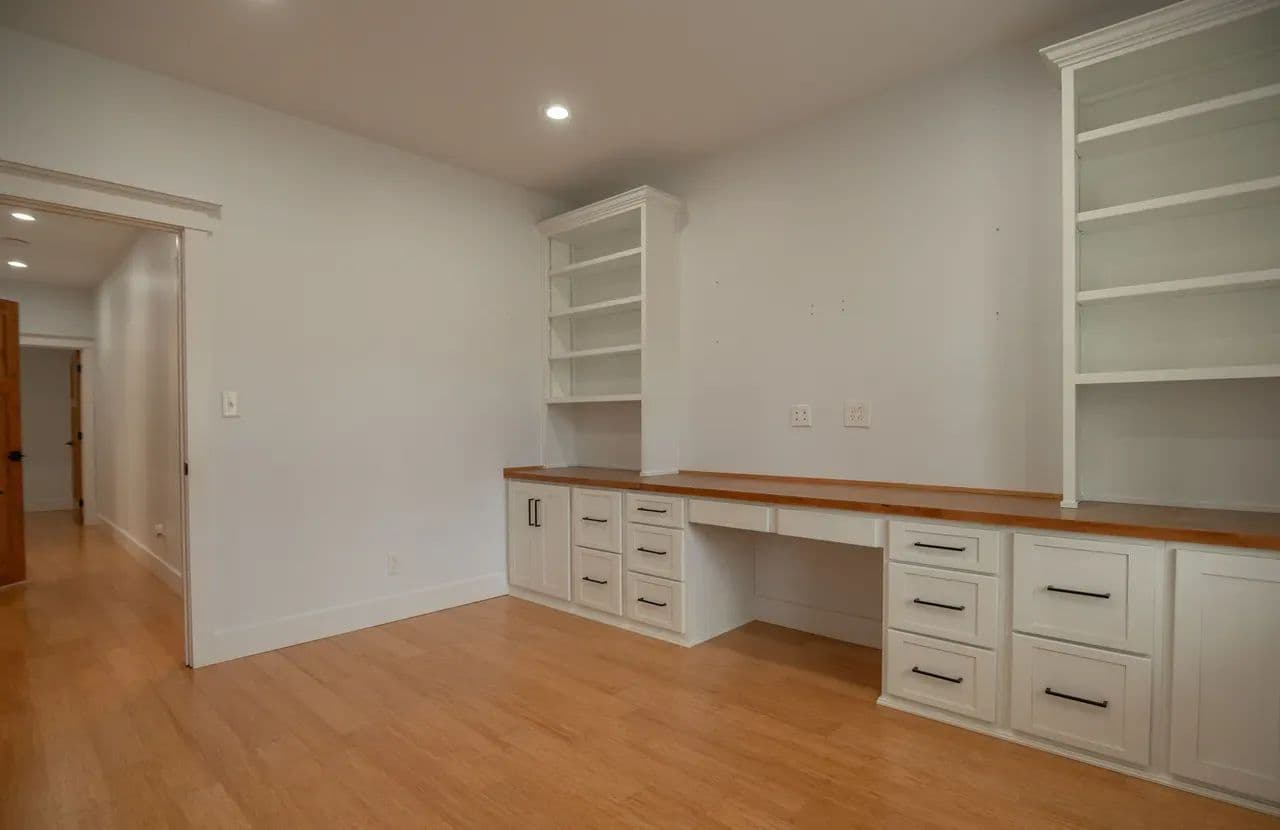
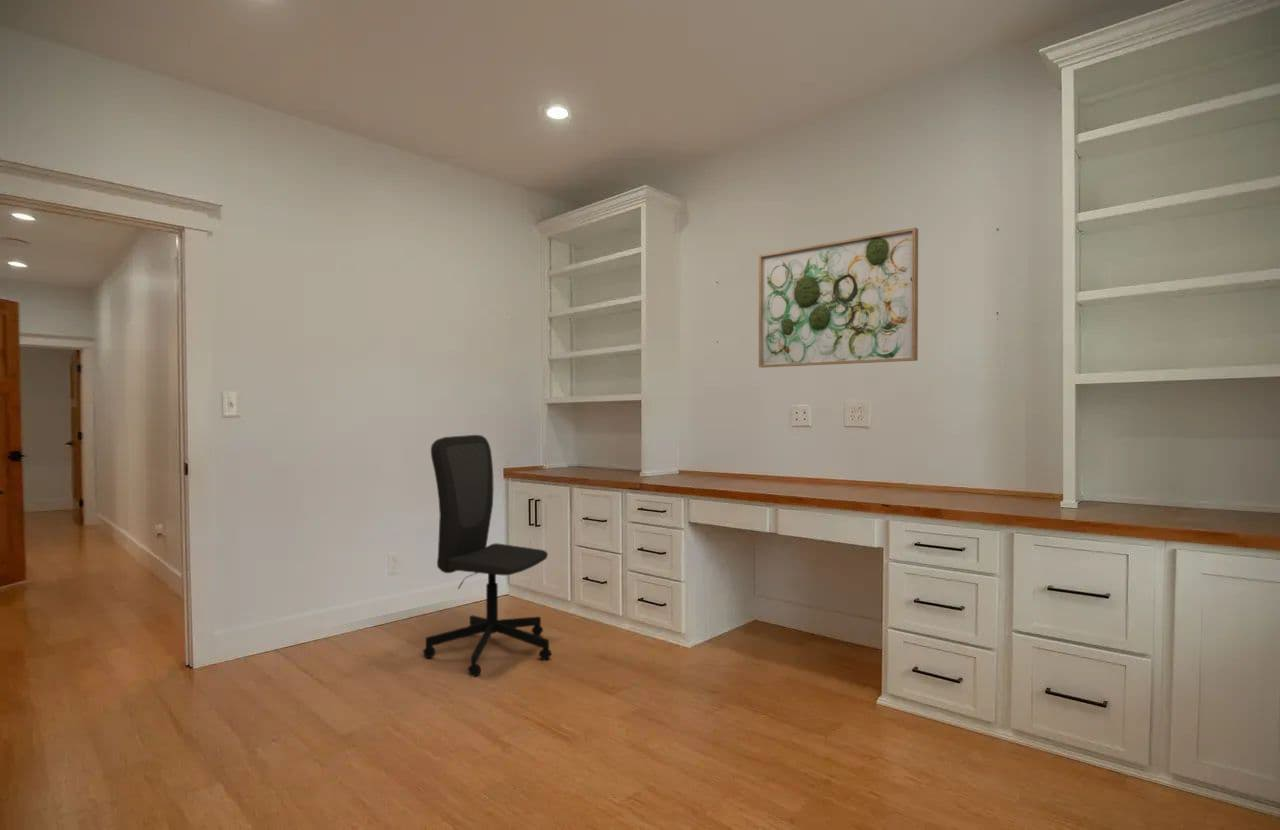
+ office chair [422,434,553,678]
+ wall art [758,227,919,368]
